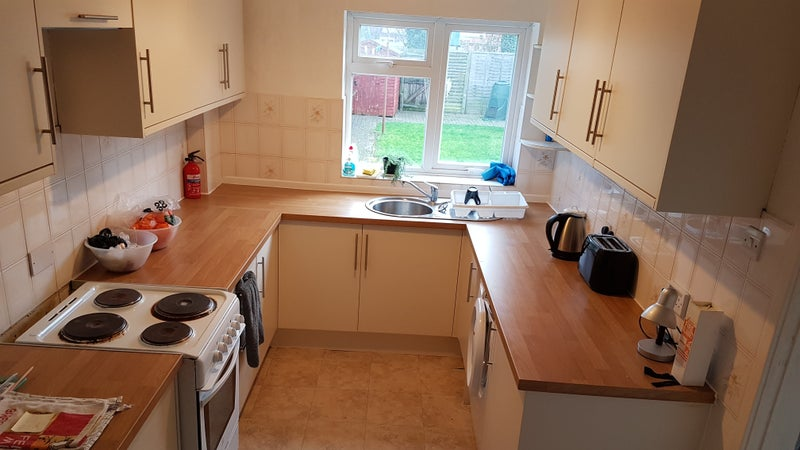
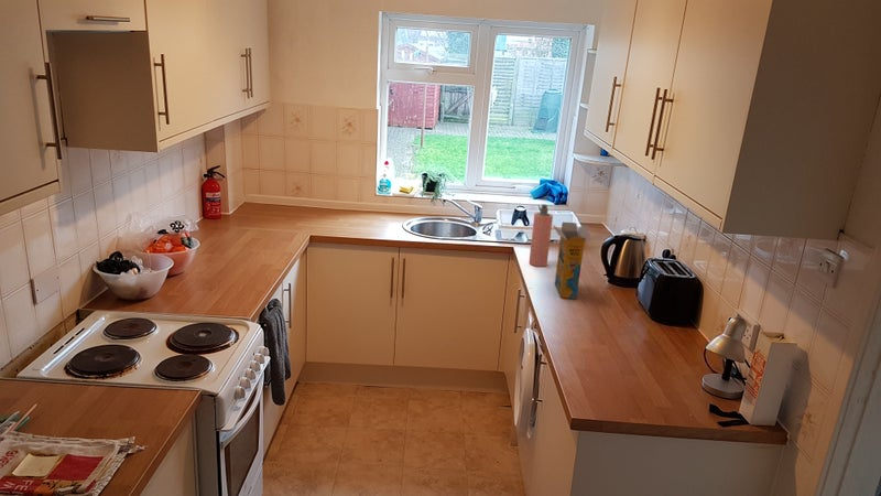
+ cereal box [552,220,591,300]
+ spray bottle [527,203,554,268]
